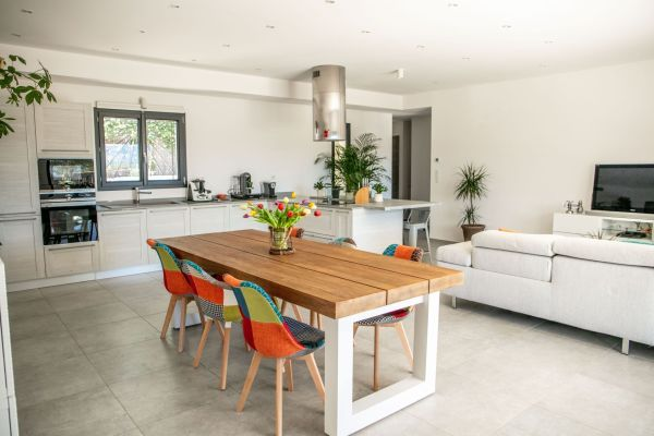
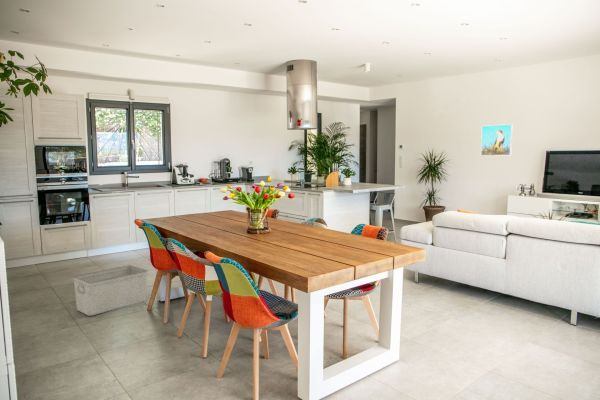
+ storage bin [72,264,148,317]
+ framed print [480,123,514,157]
